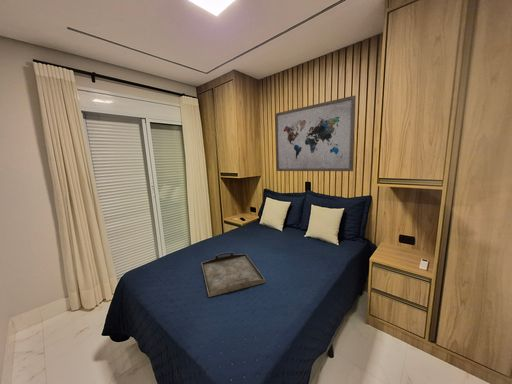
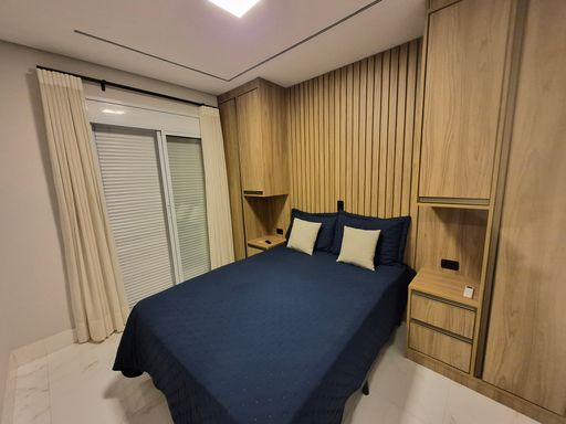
- wall art [274,94,357,172]
- serving tray [201,251,266,298]
